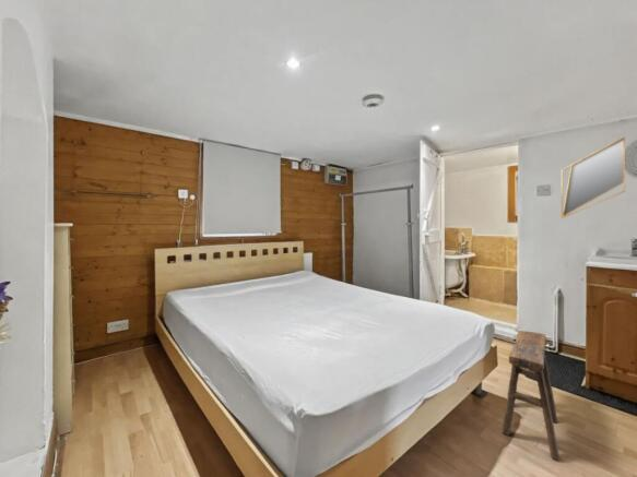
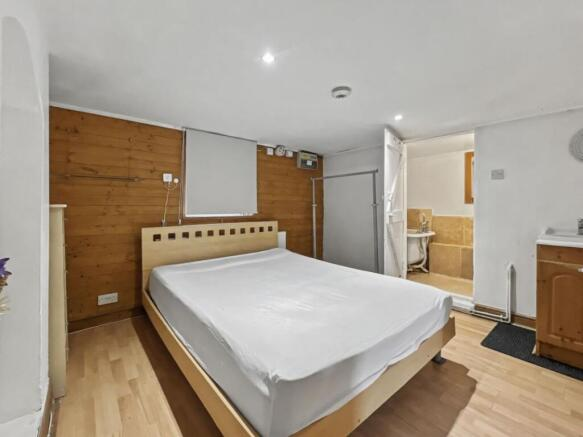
- stool [500,330,561,461]
- home mirror [561,136,626,219]
